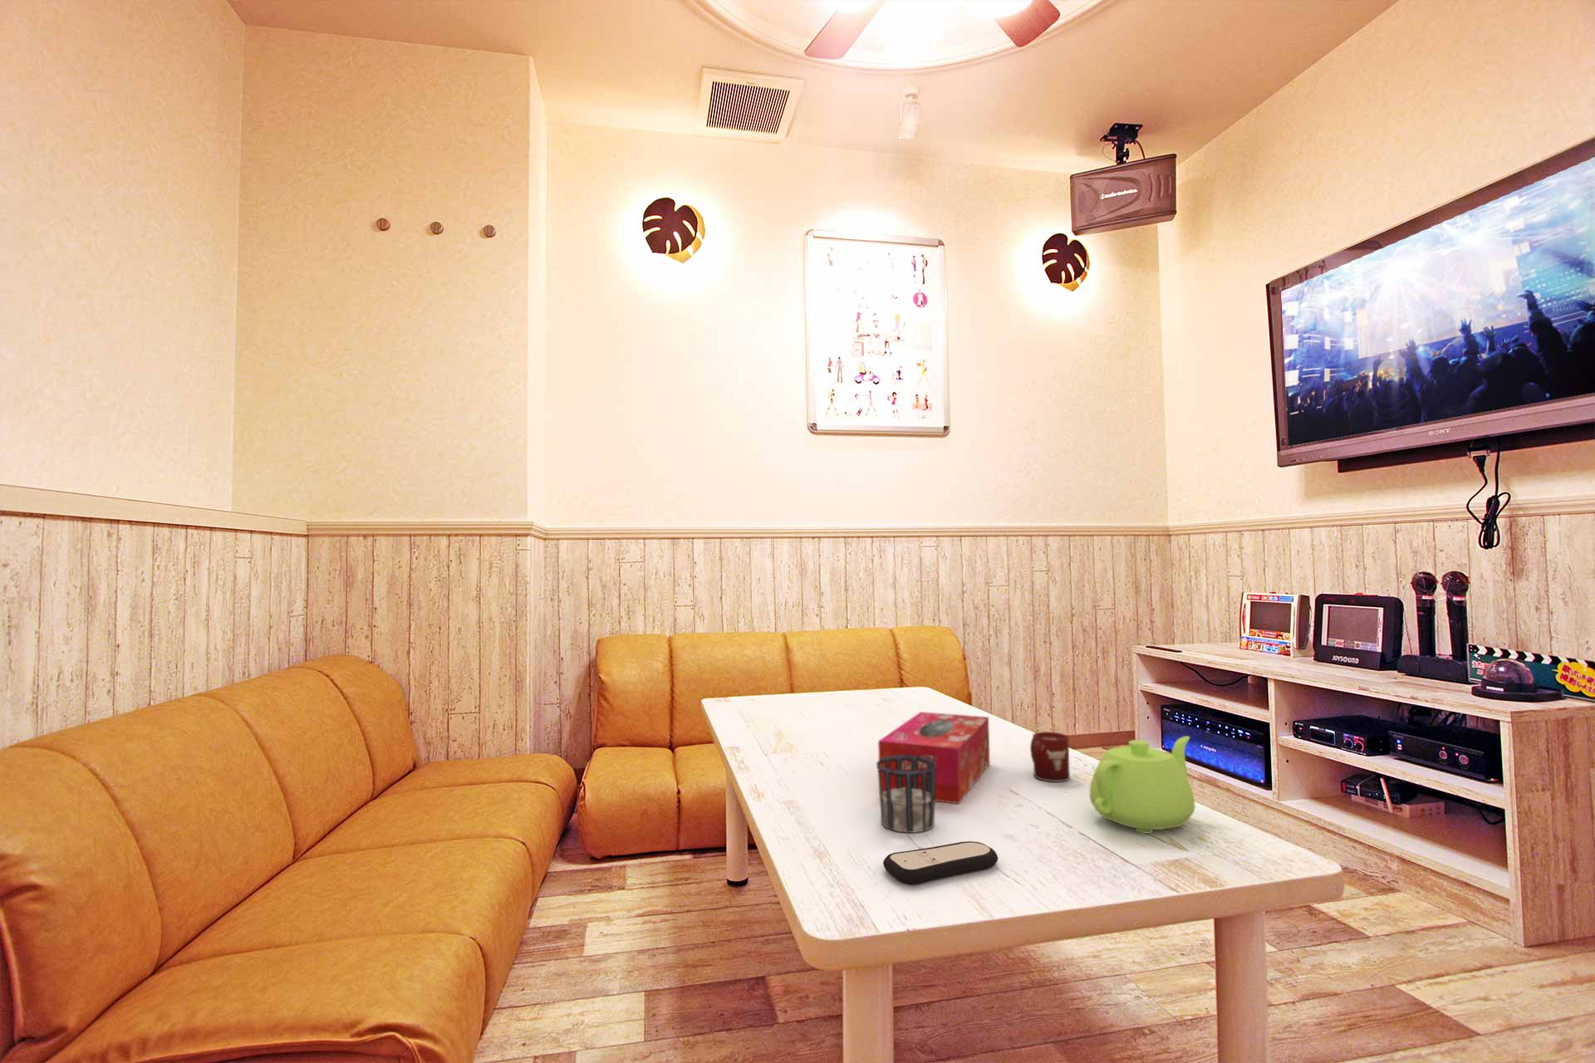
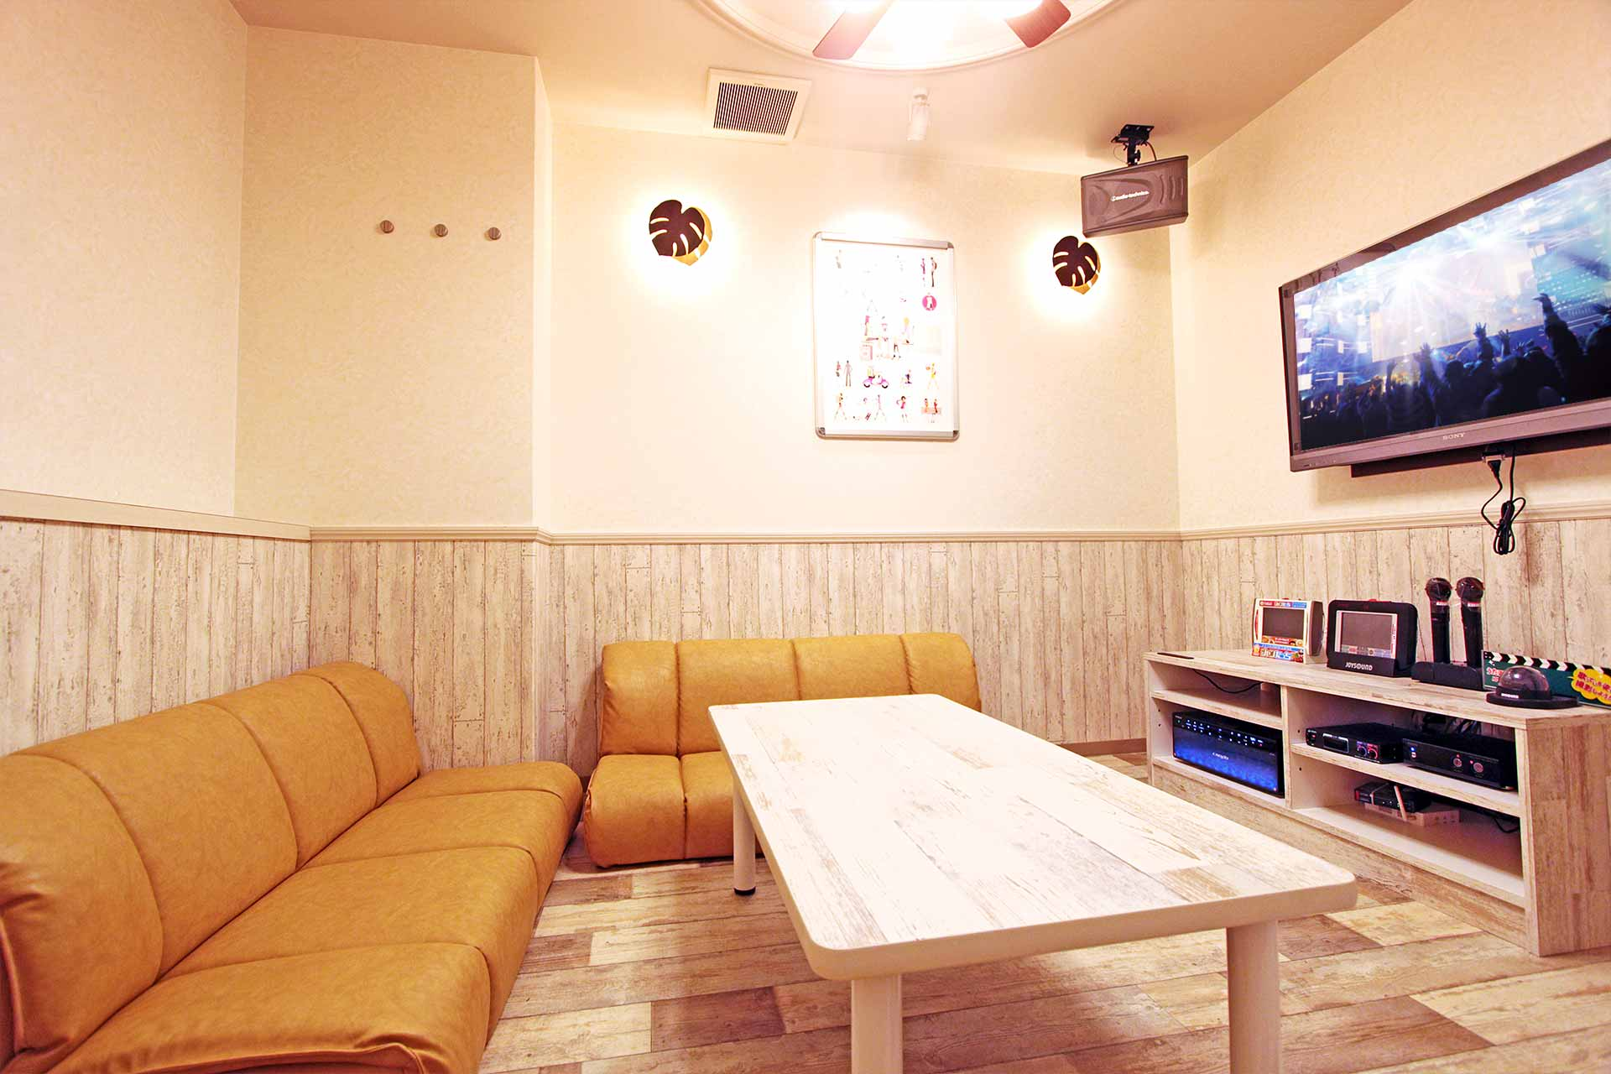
- remote control [882,840,998,885]
- teapot [1089,734,1196,834]
- cup [876,755,936,834]
- tissue box [877,711,991,804]
- cup [1029,731,1070,782]
